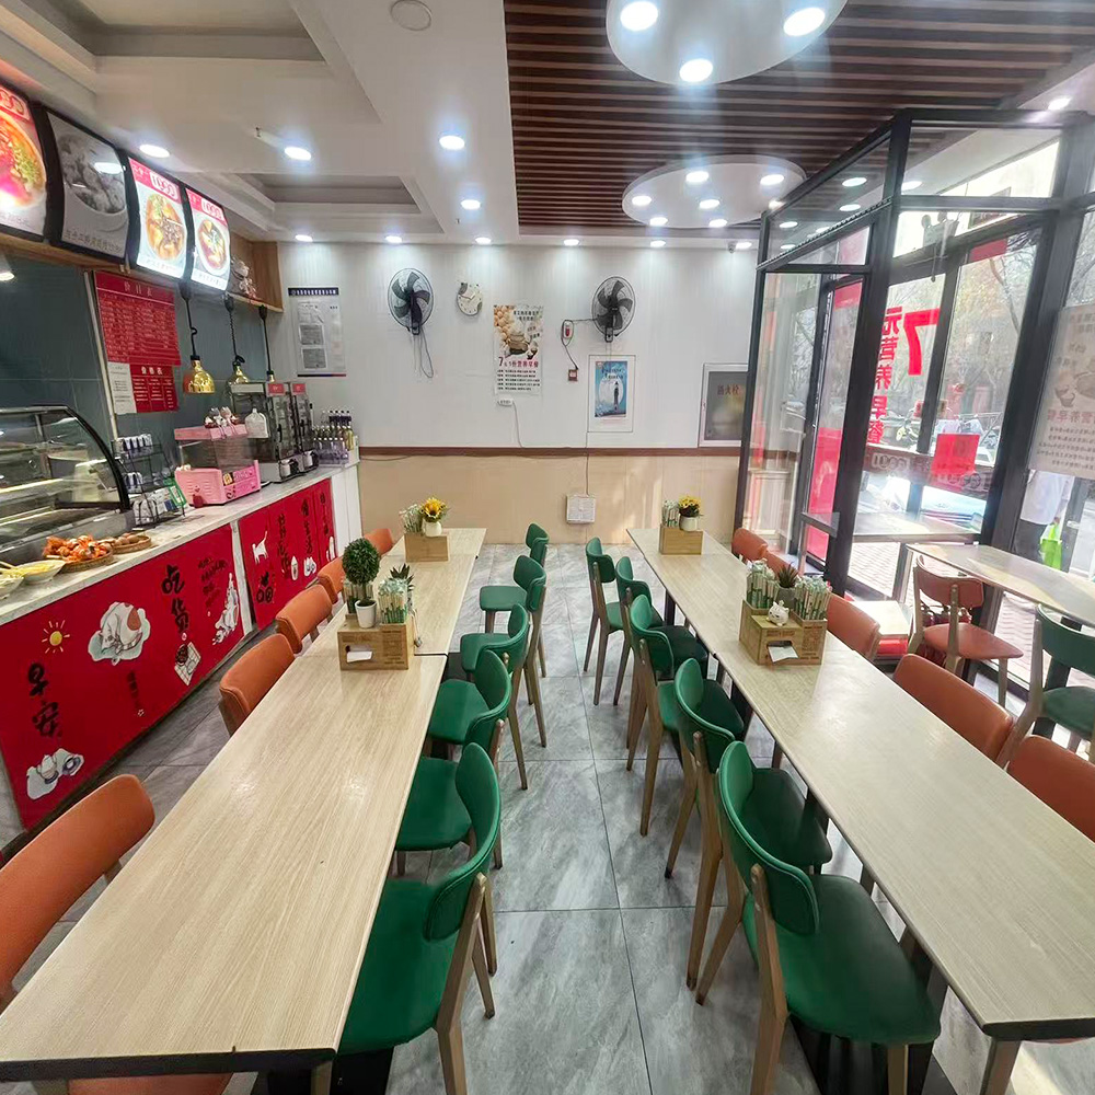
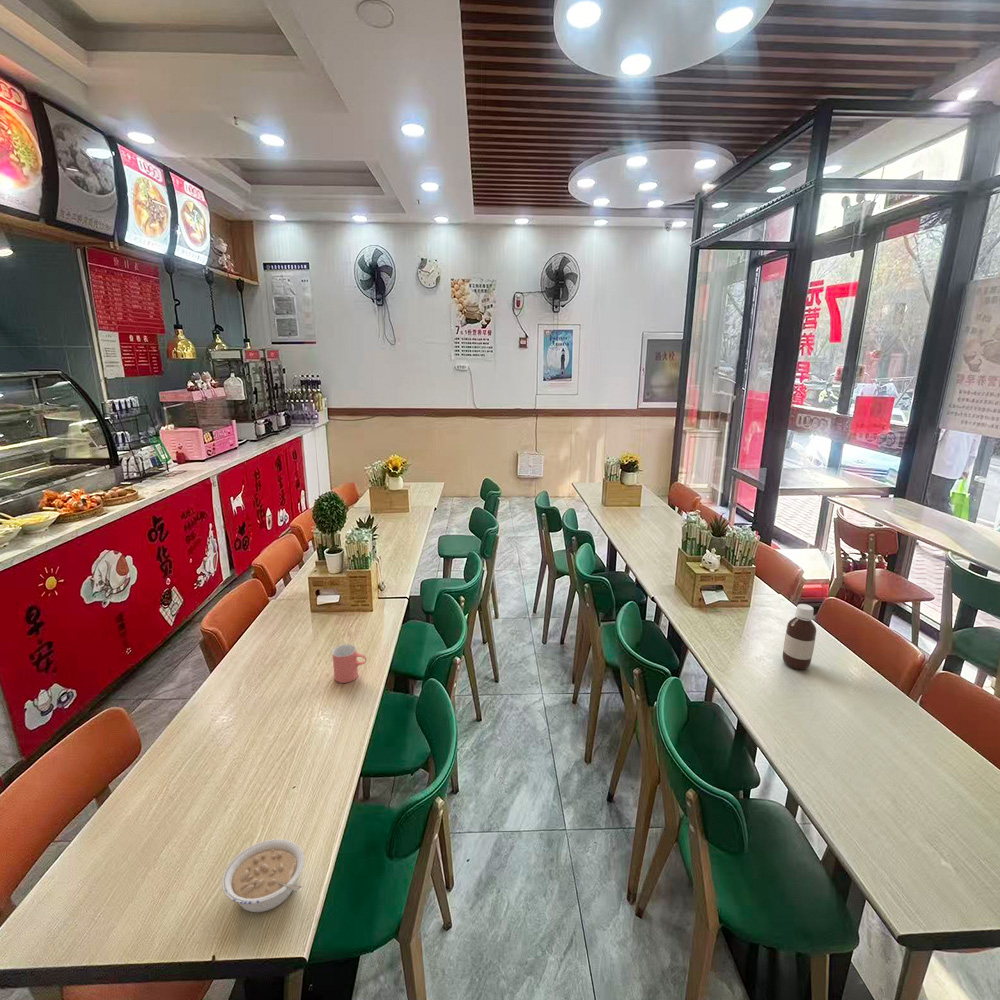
+ bottle [781,603,817,670]
+ legume [221,838,306,913]
+ cup [331,643,368,684]
